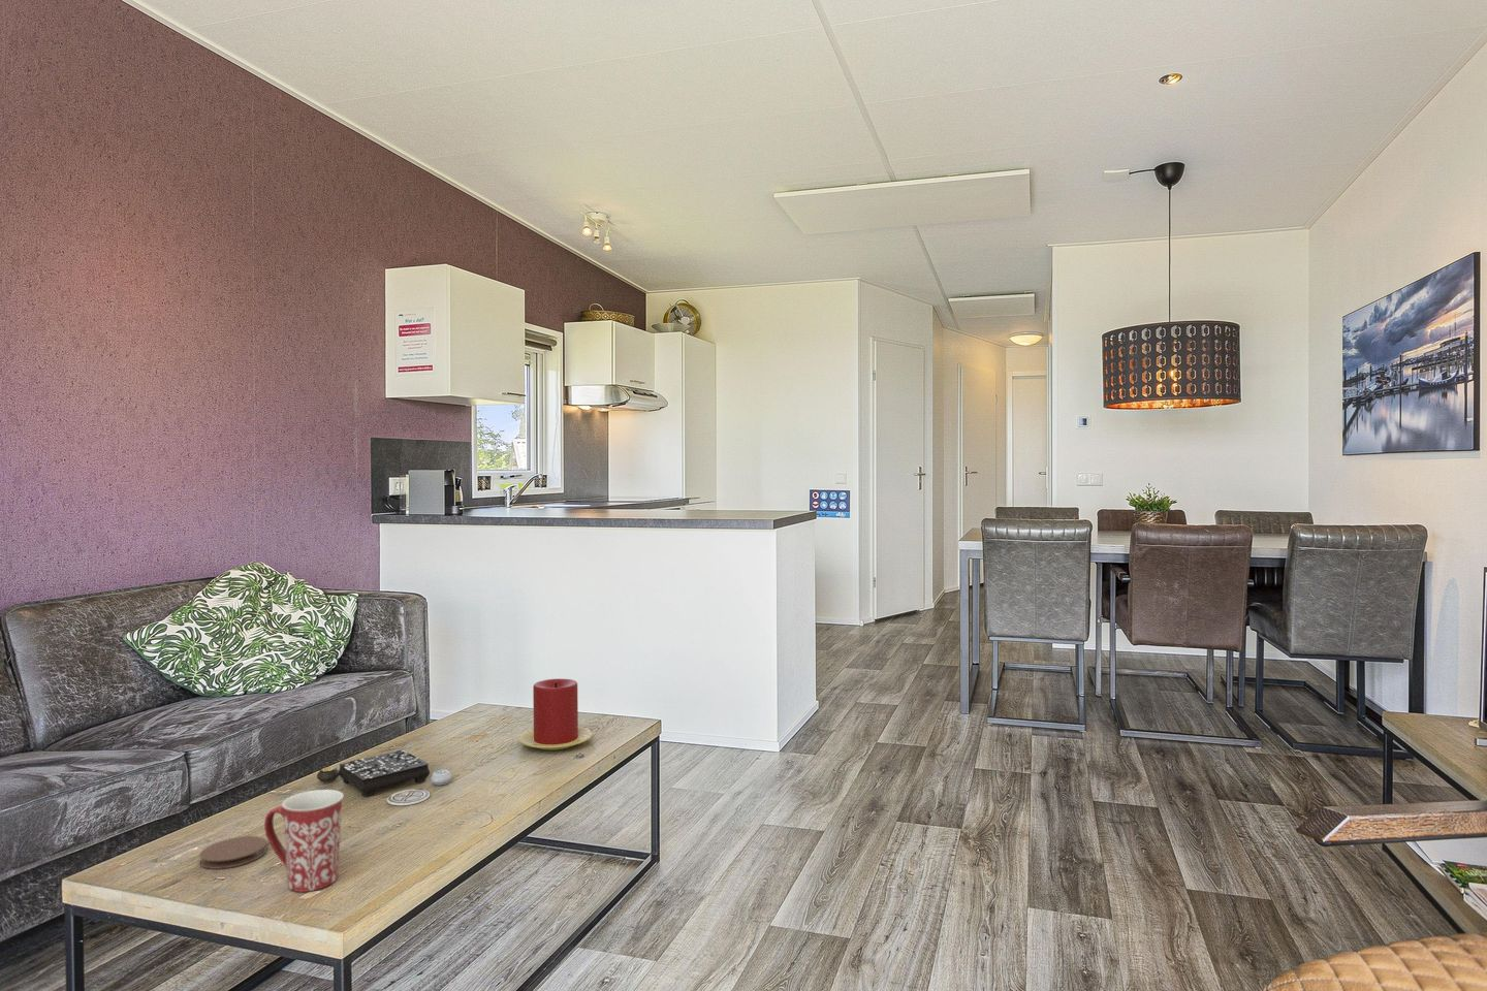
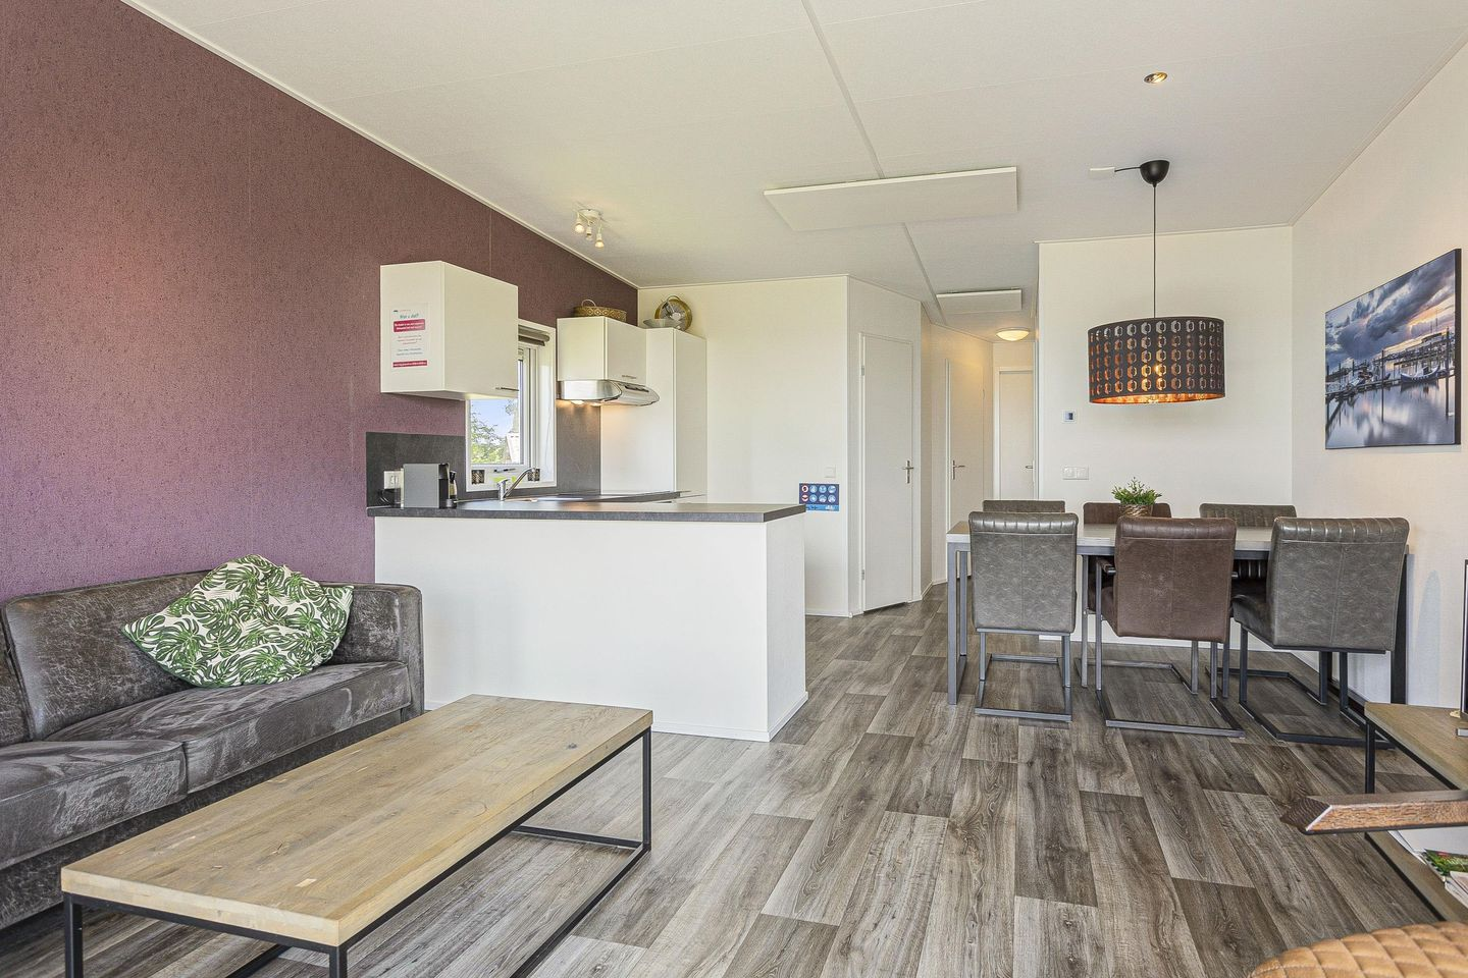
- candle [518,677,594,751]
- board game [316,750,454,807]
- coaster [198,835,268,870]
- mug [263,789,345,893]
